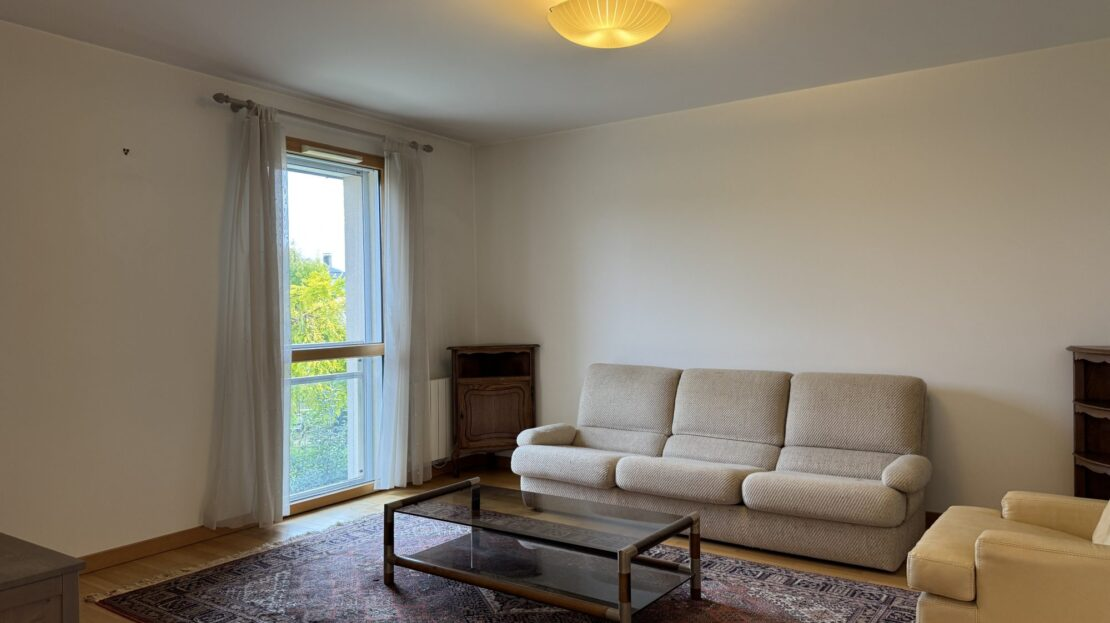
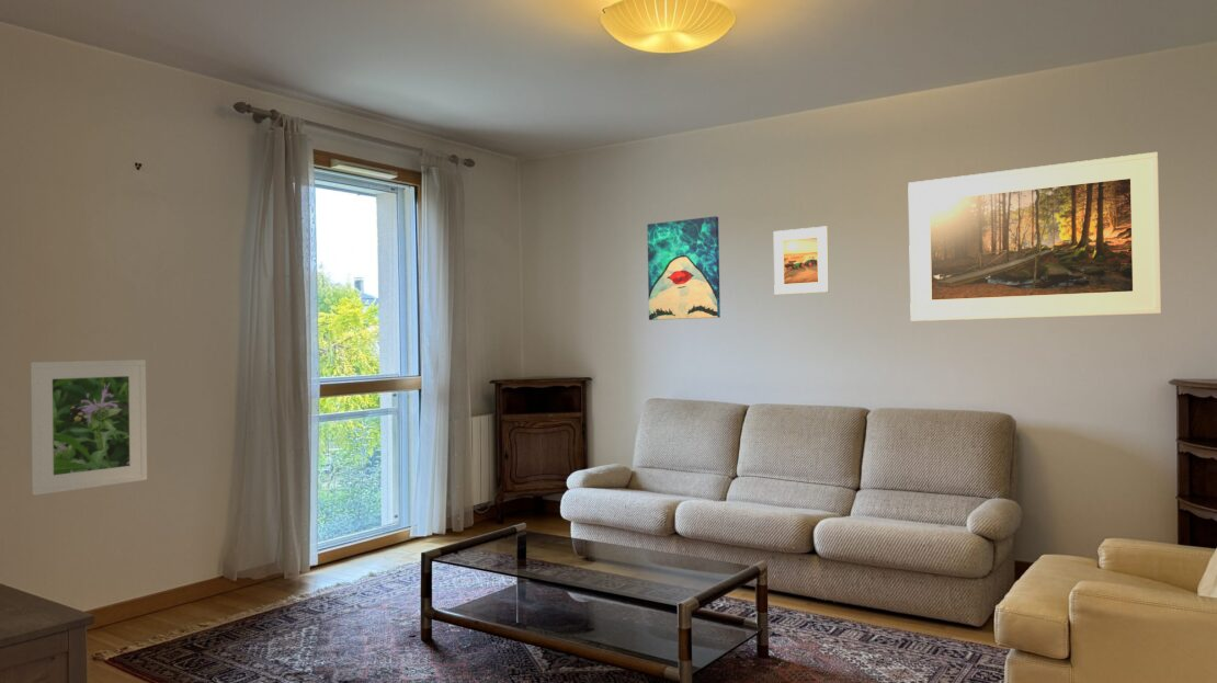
+ wall art [647,215,721,321]
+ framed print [773,225,830,296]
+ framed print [30,358,148,497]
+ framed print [907,151,1162,322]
